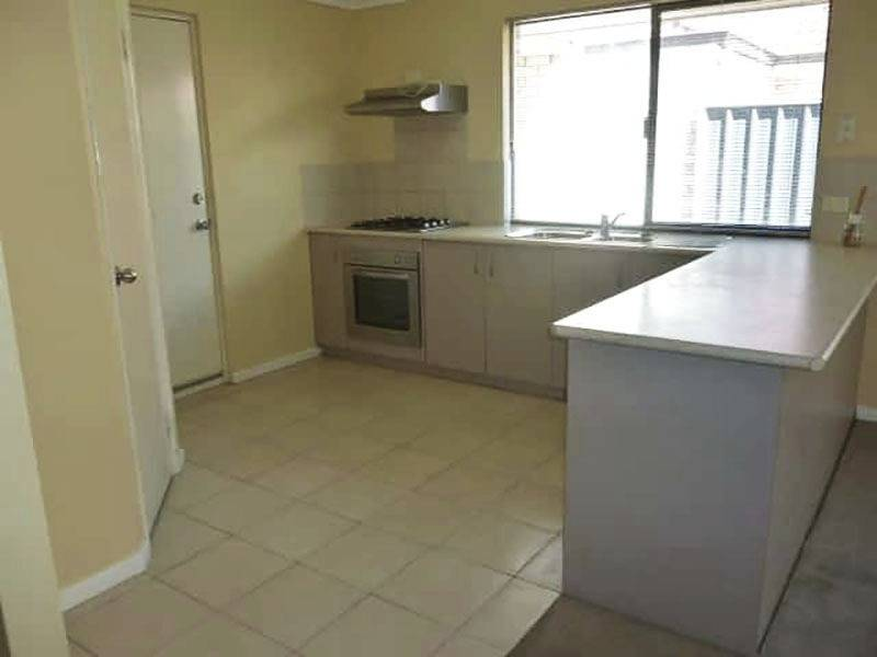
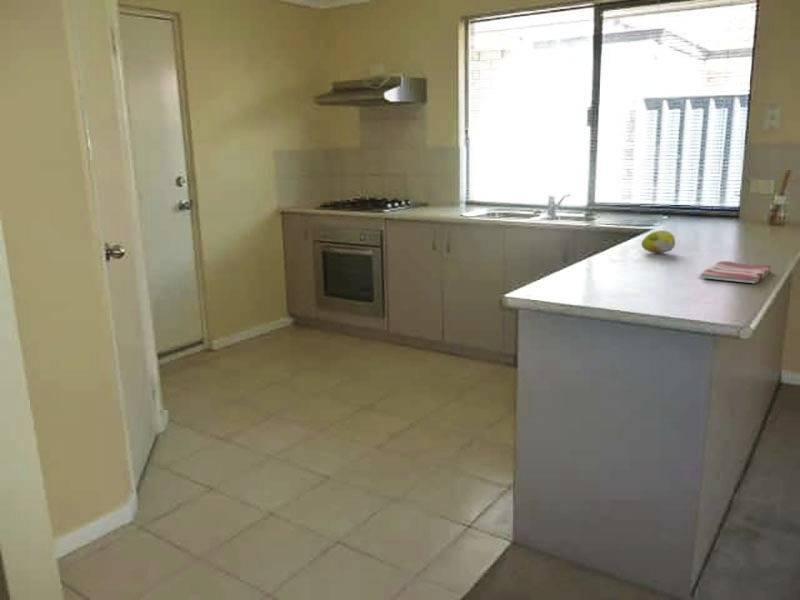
+ fruit [641,229,676,254]
+ dish towel [699,260,772,285]
